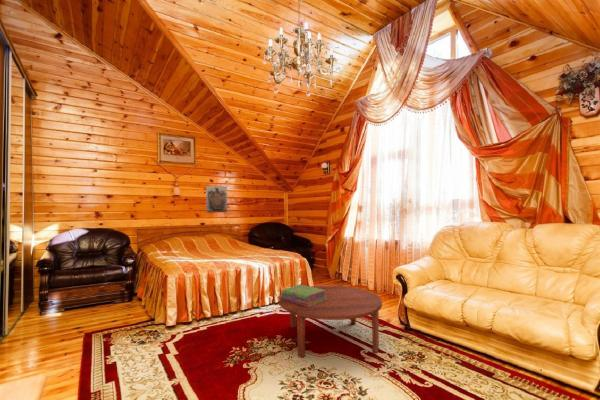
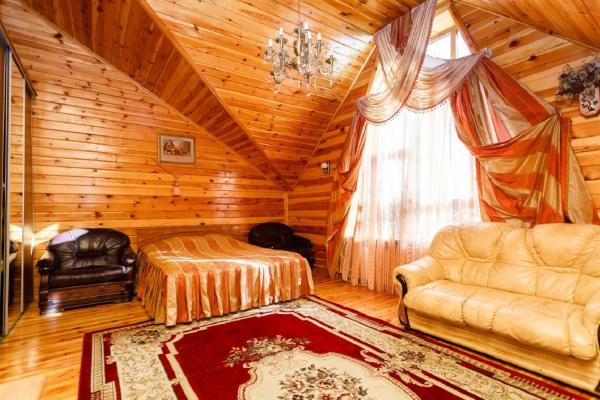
- wall sculpture [205,185,228,213]
- coffee table [279,284,383,359]
- stack of books [280,284,327,307]
